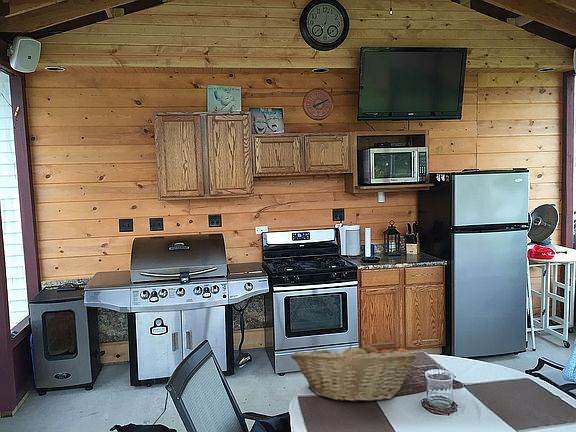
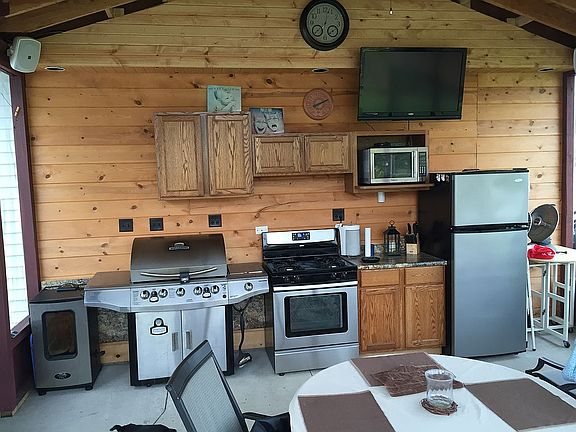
- fruit basket [290,340,417,403]
